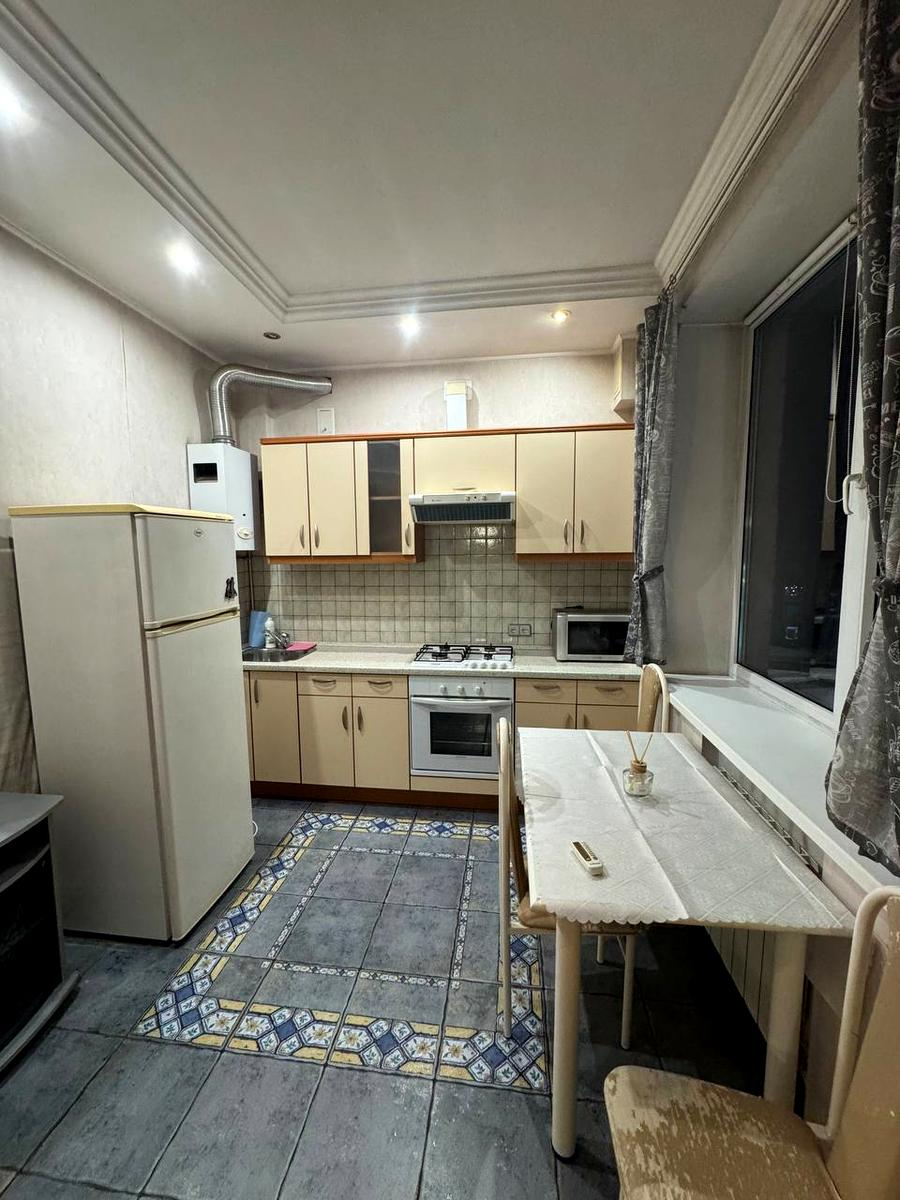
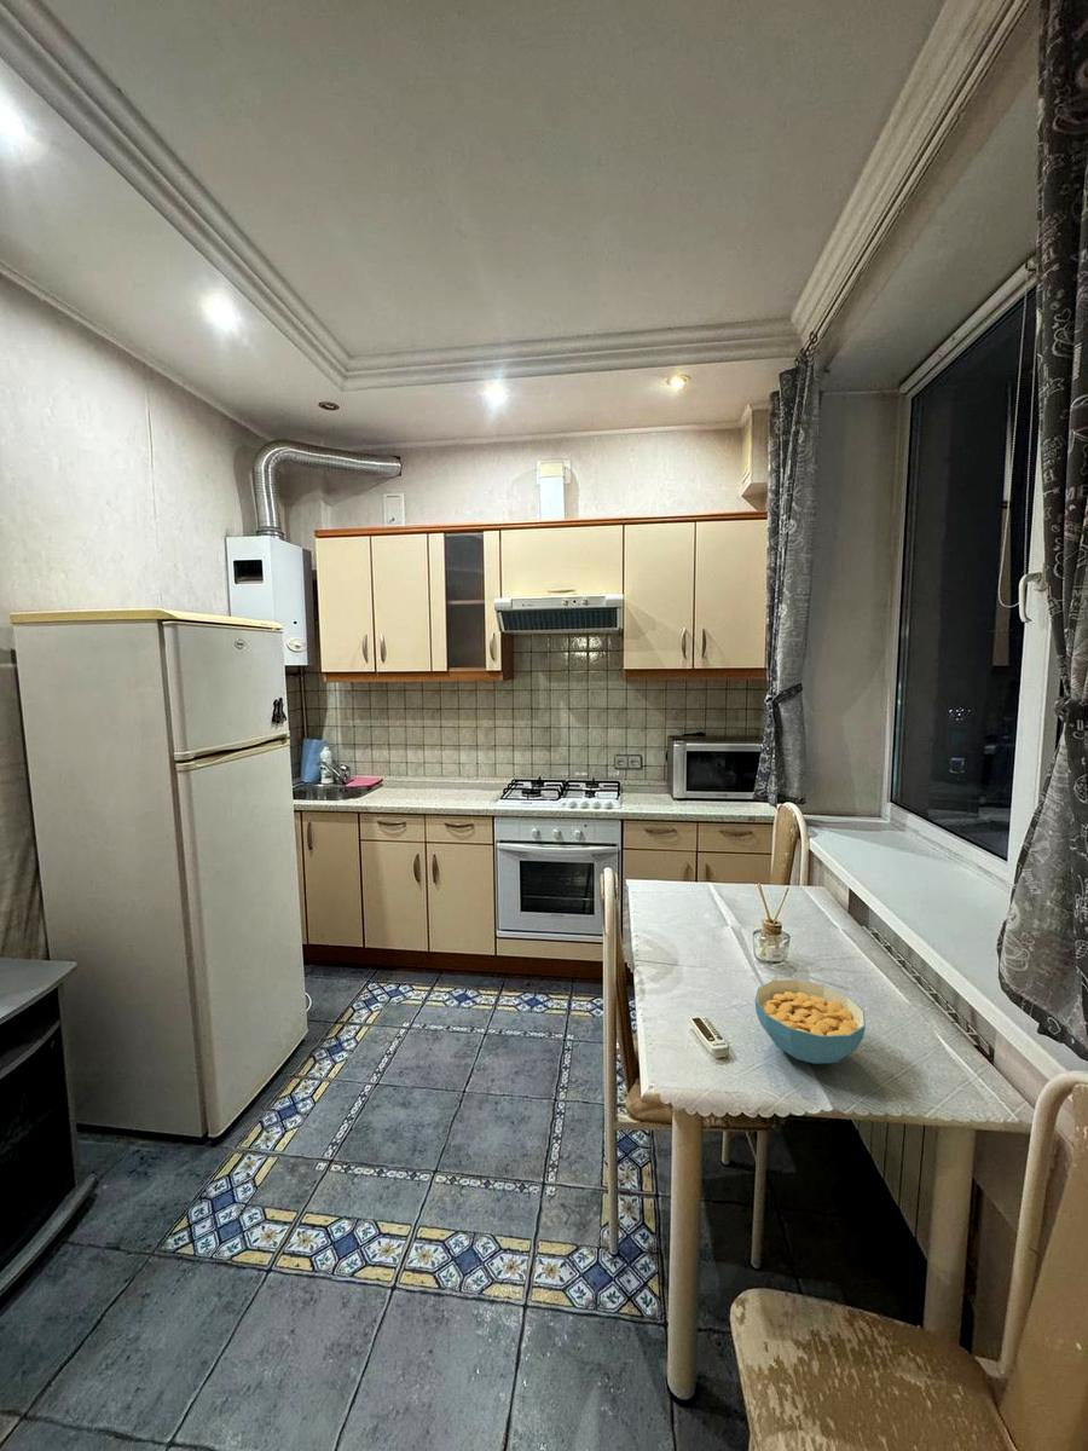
+ cereal bowl [753,978,867,1065]
